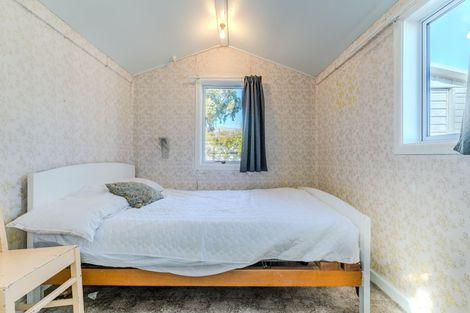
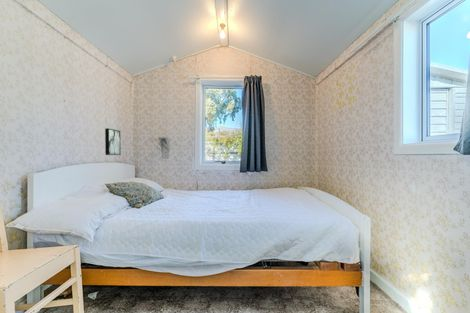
+ wall art [104,127,122,156]
